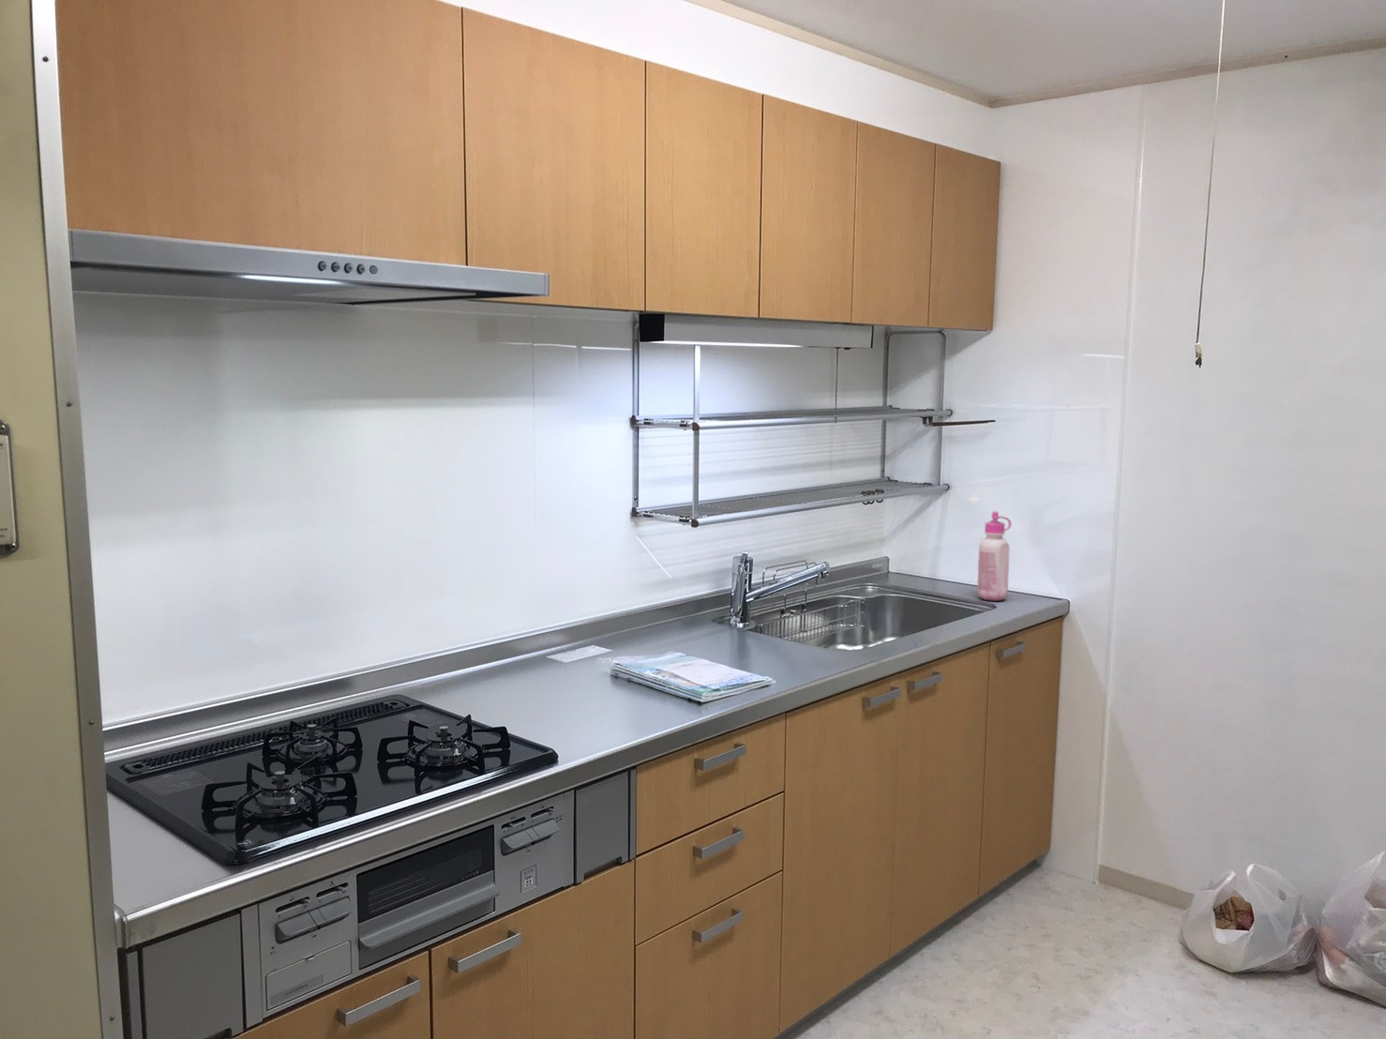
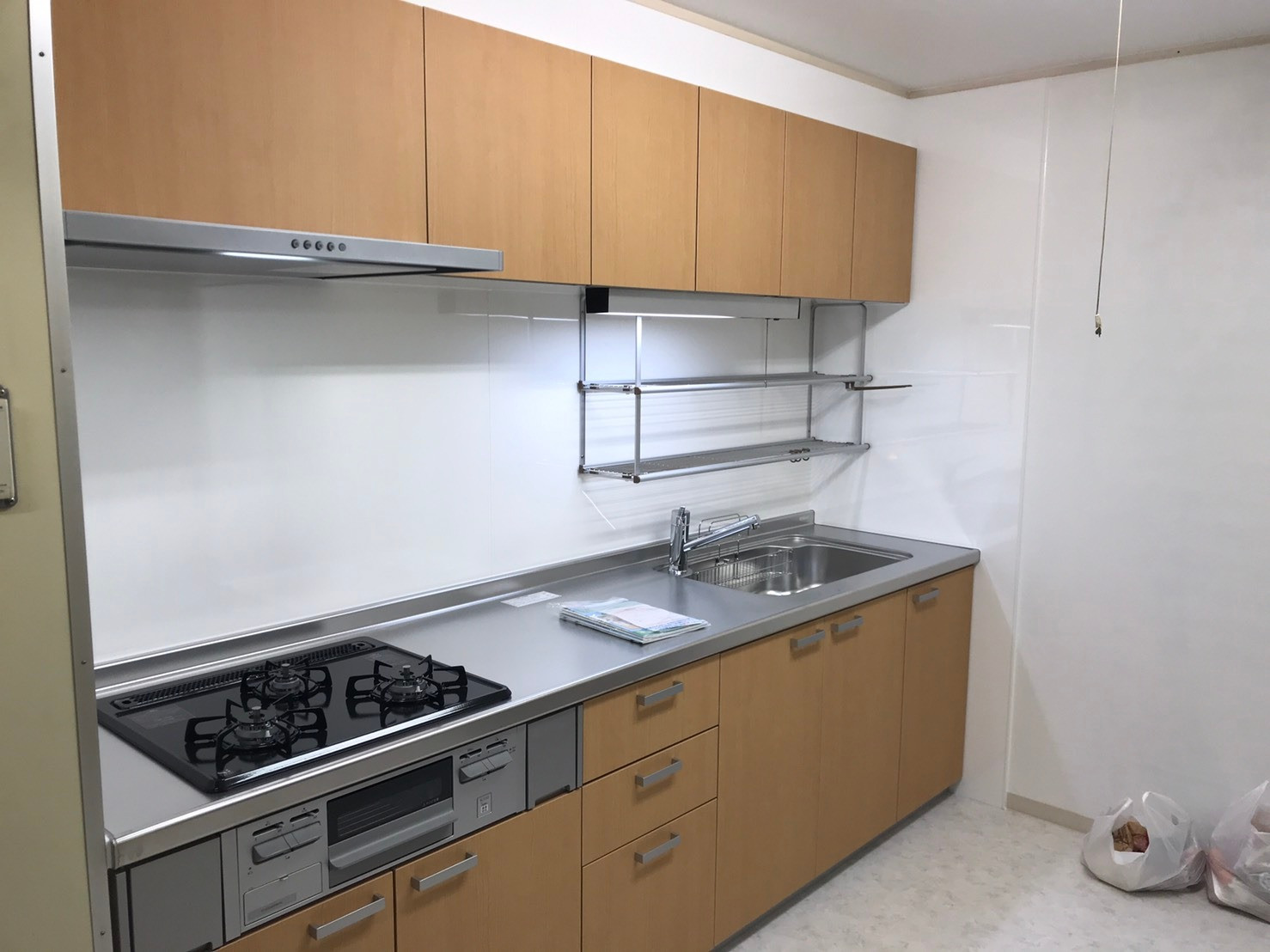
- glue bottle [976,510,1013,602]
